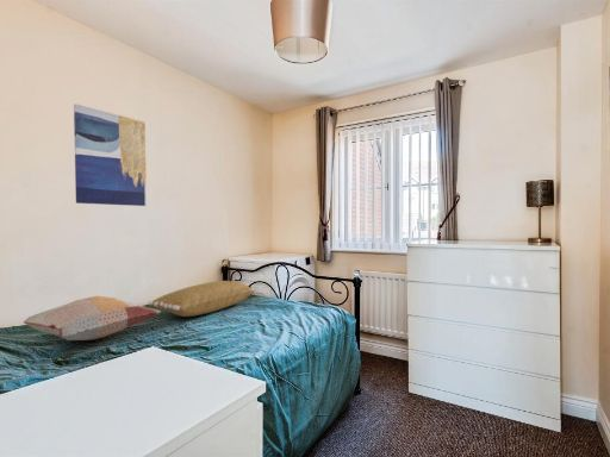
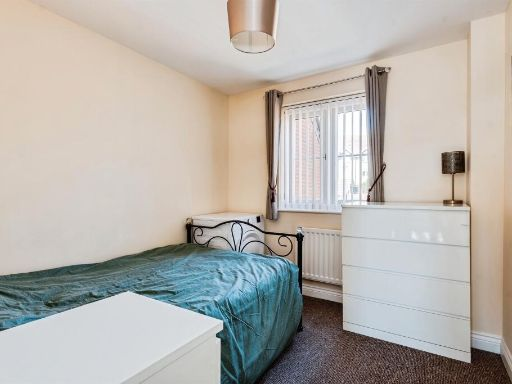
- wall art [73,102,148,207]
- pillow [147,280,255,318]
- decorative pillow [23,295,162,342]
